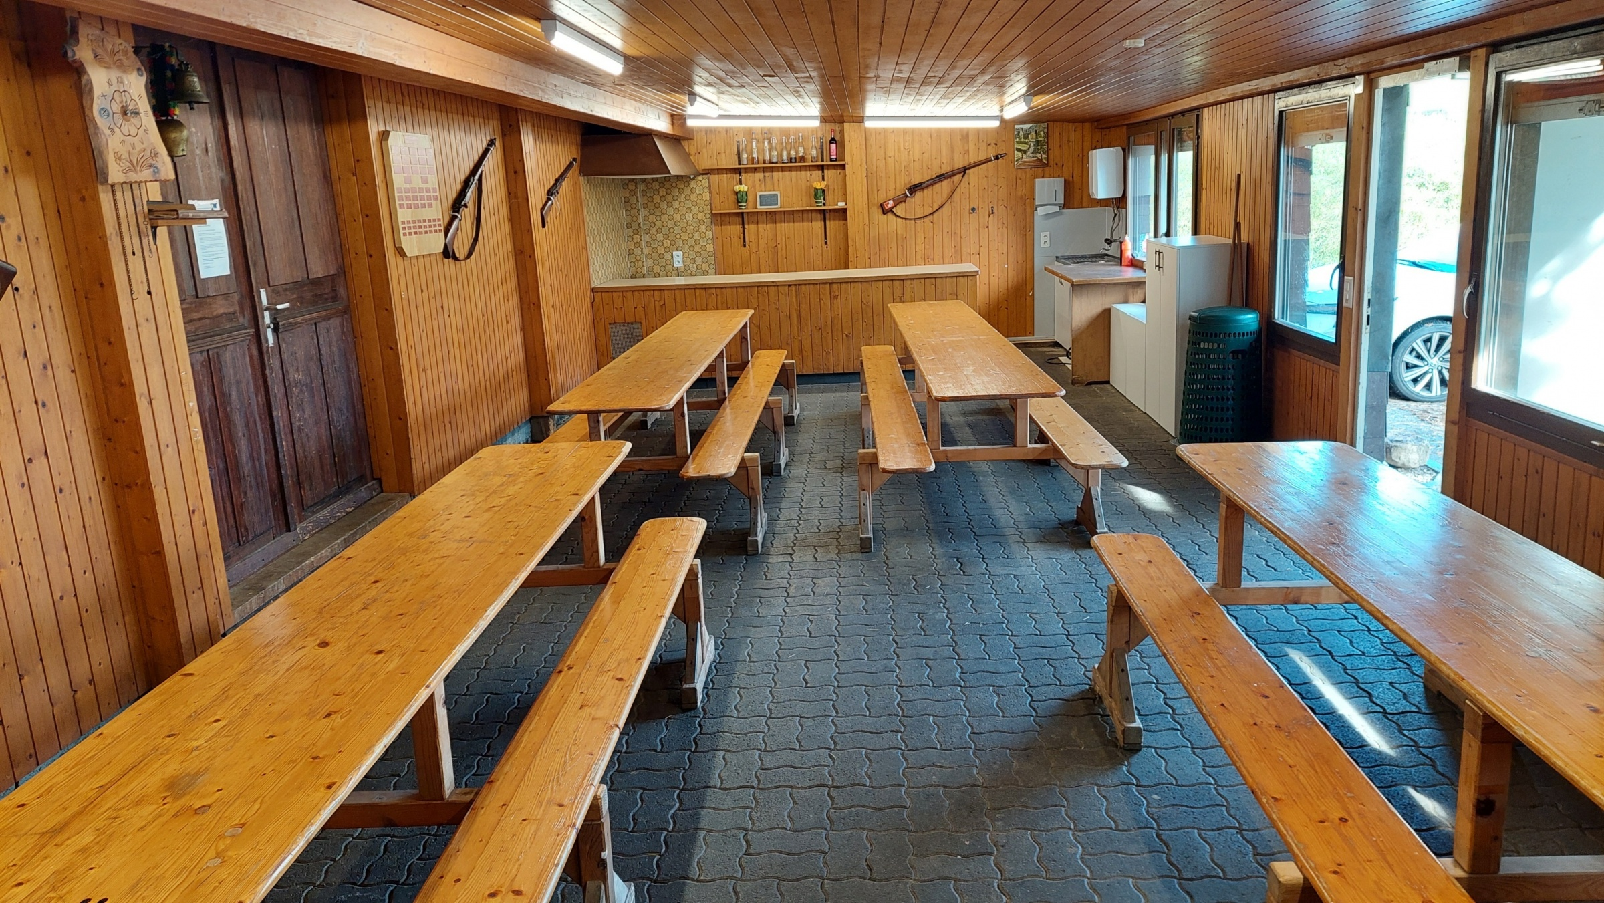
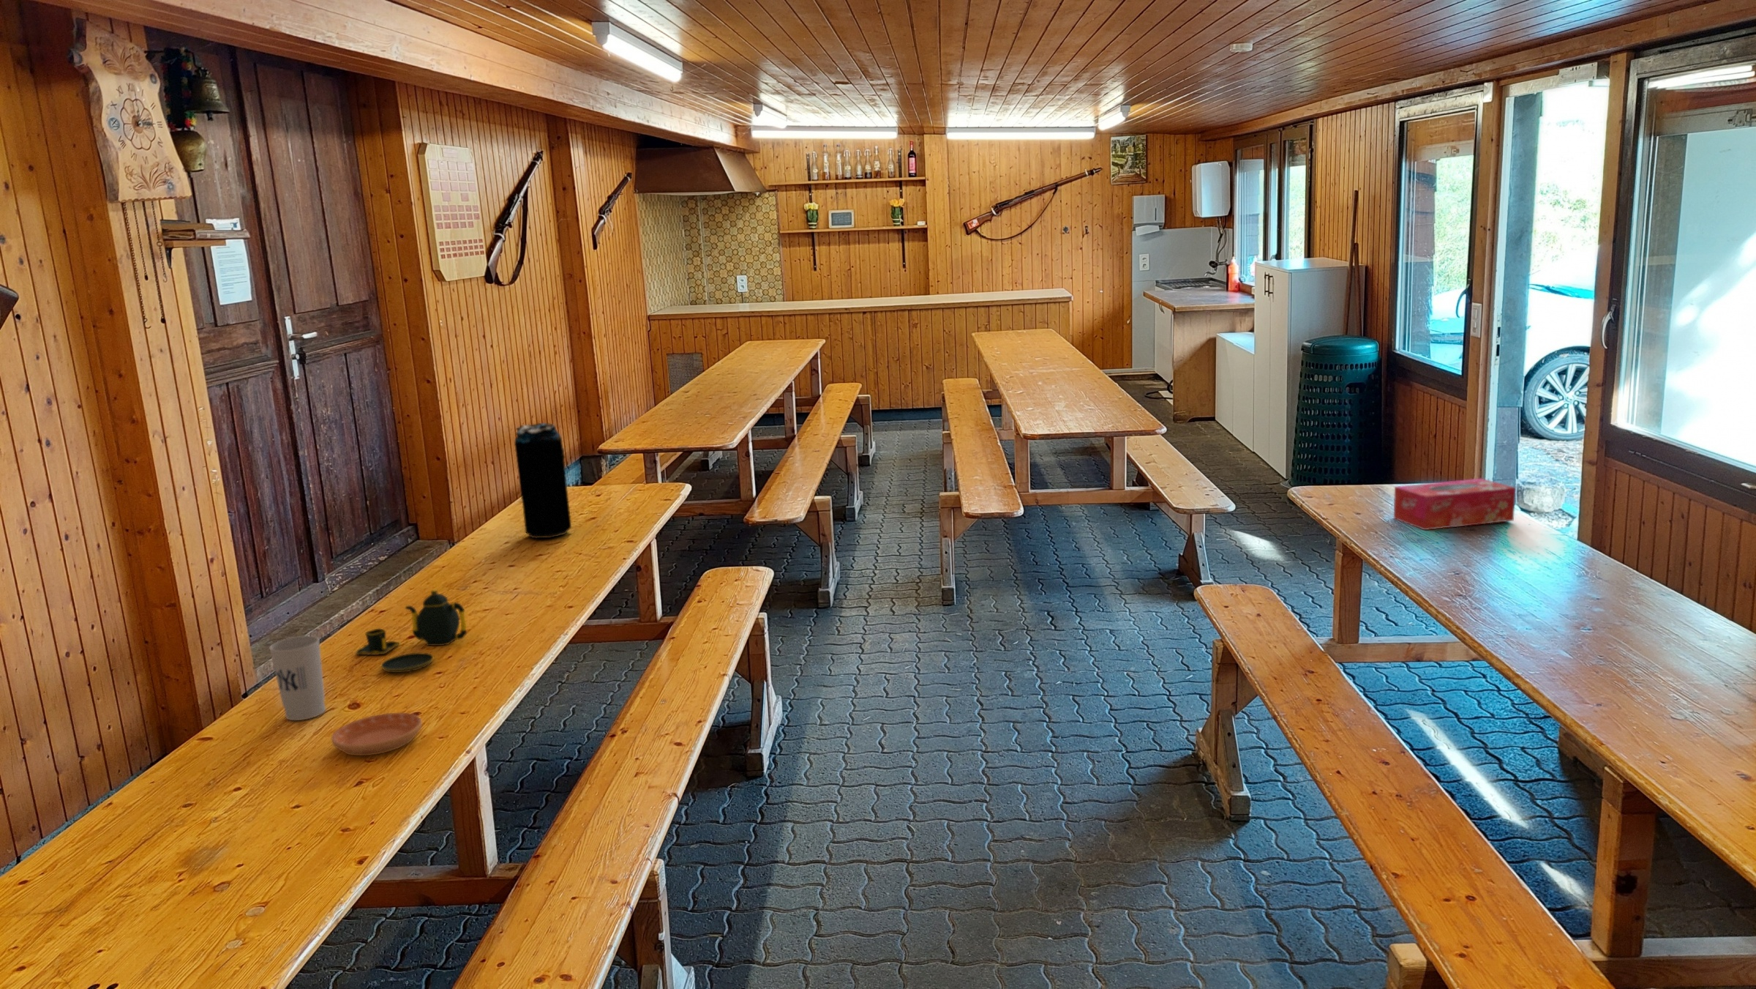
+ teapot [355,589,468,673]
+ beverage can [514,422,572,539]
+ tissue box [1393,478,1516,531]
+ cup [269,636,327,721]
+ saucer [330,713,423,756]
